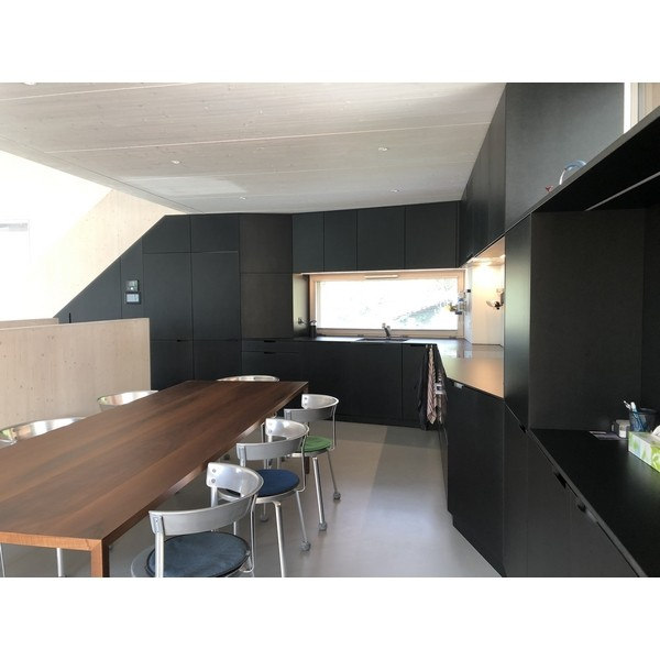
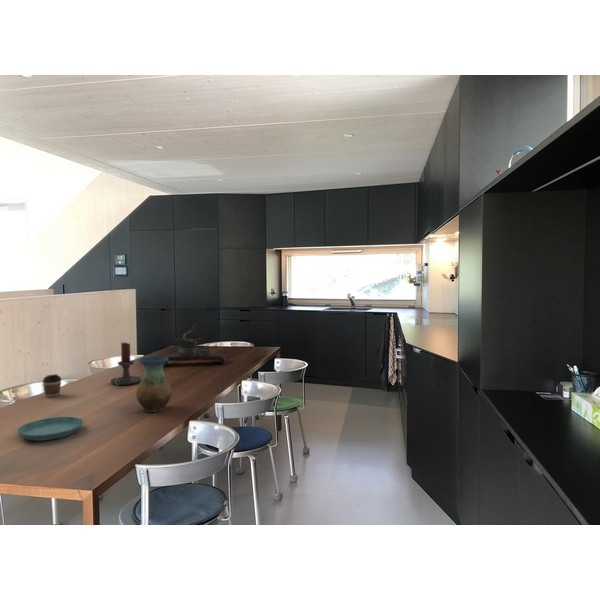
+ bonsai tree [163,320,227,367]
+ coffee cup [42,373,62,398]
+ saucer [16,416,84,442]
+ vase [135,355,173,413]
+ candle holder [110,342,142,386]
